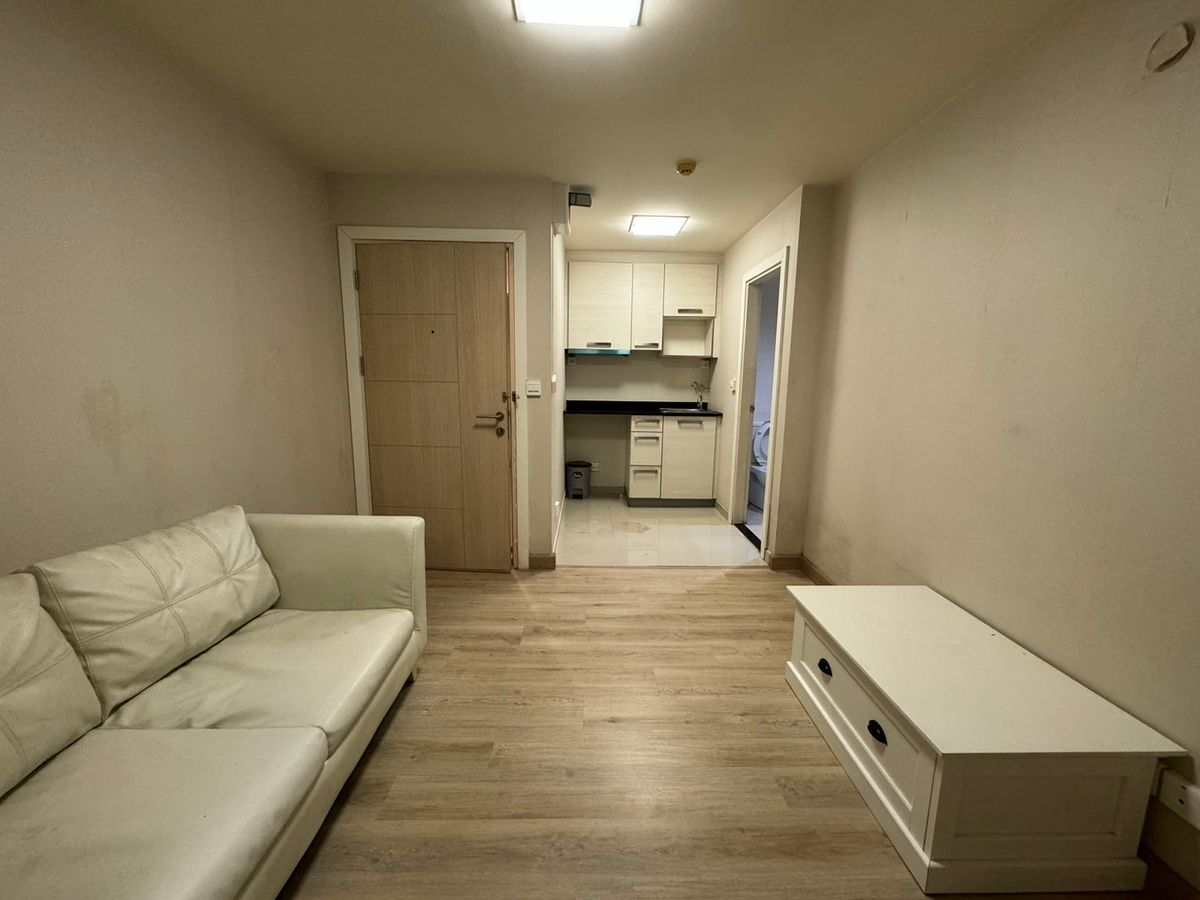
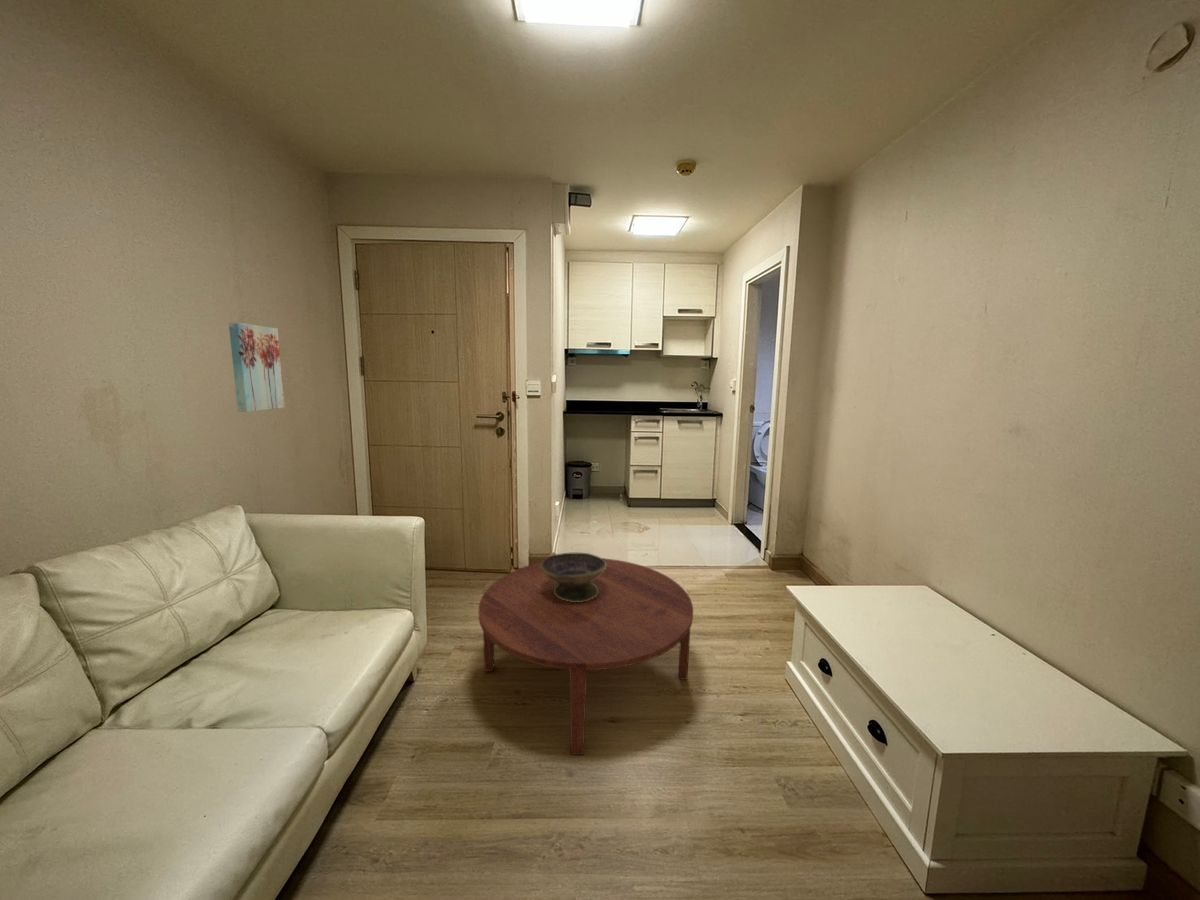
+ coffee table [478,557,694,756]
+ decorative bowl [541,552,606,602]
+ wall art [228,321,286,413]
